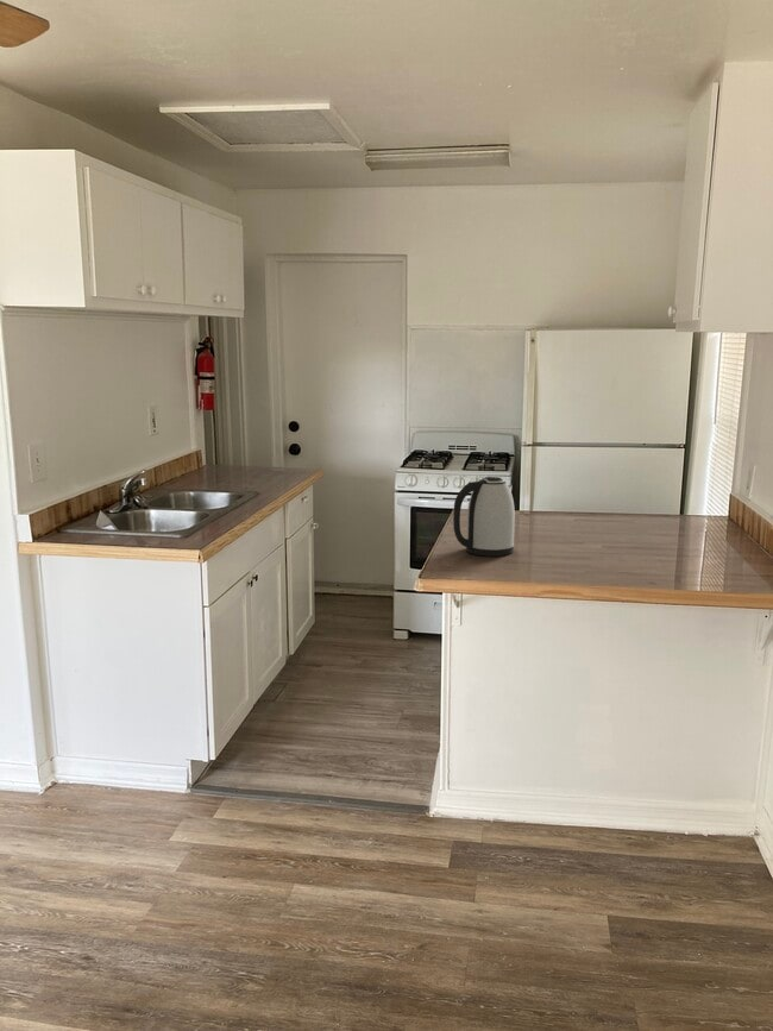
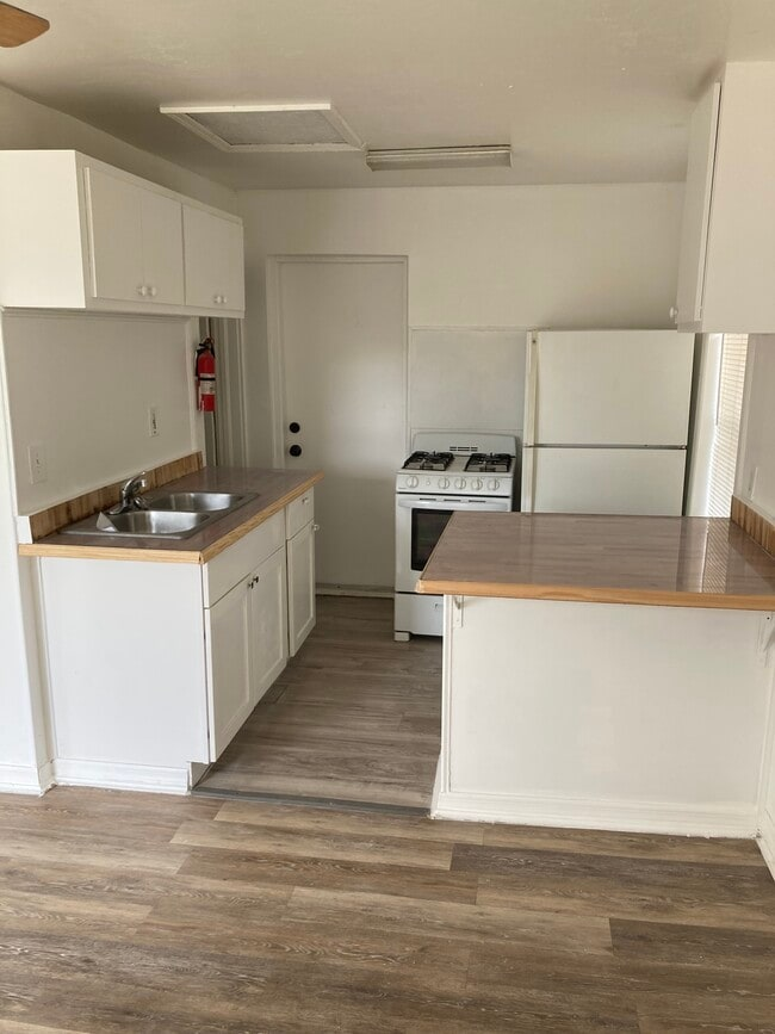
- kettle [452,476,516,558]
